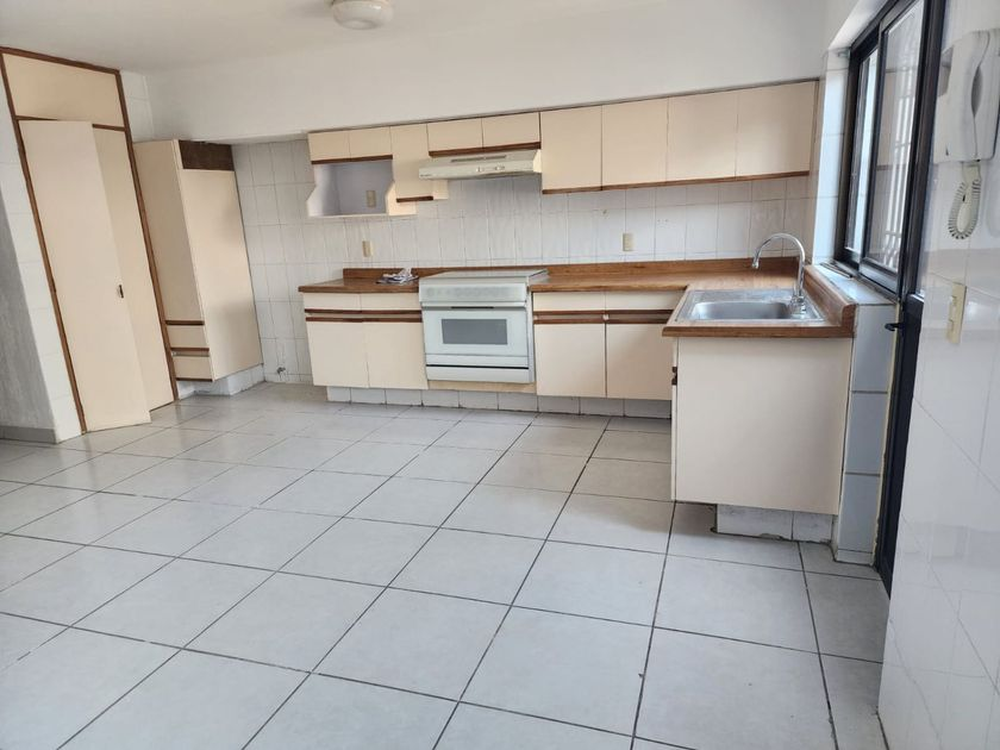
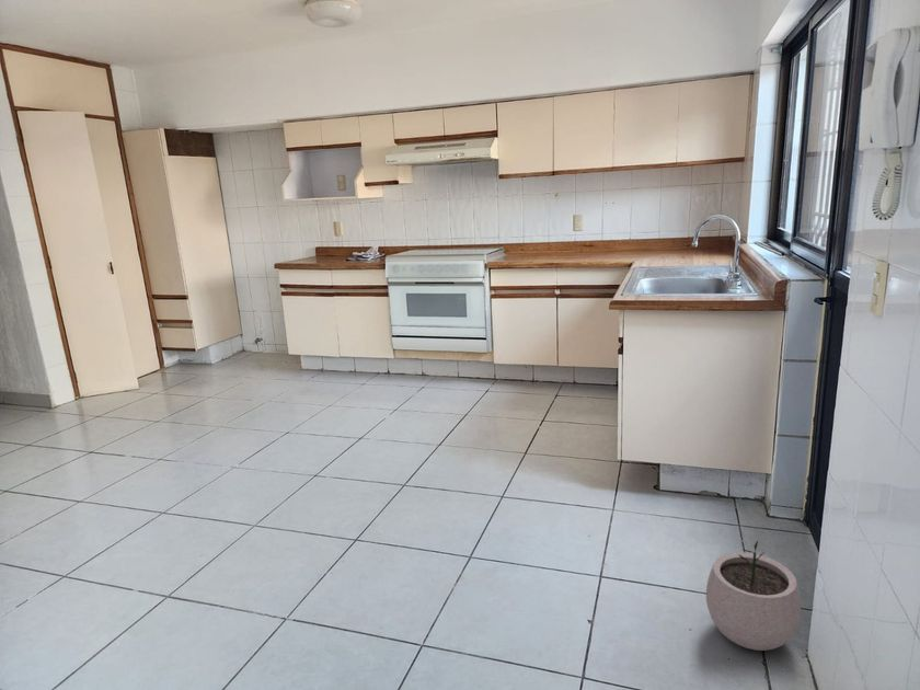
+ plant pot [705,540,802,652]
